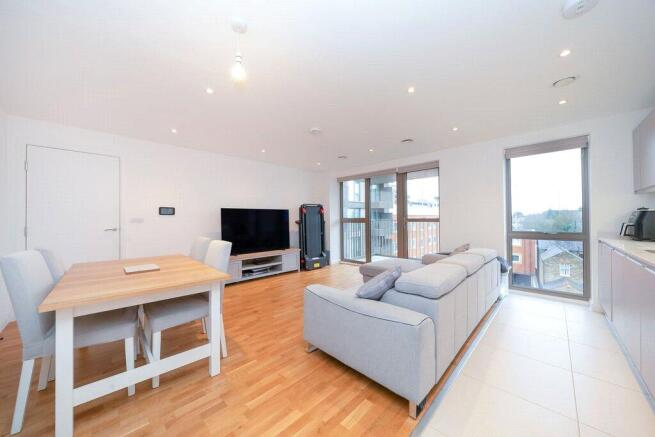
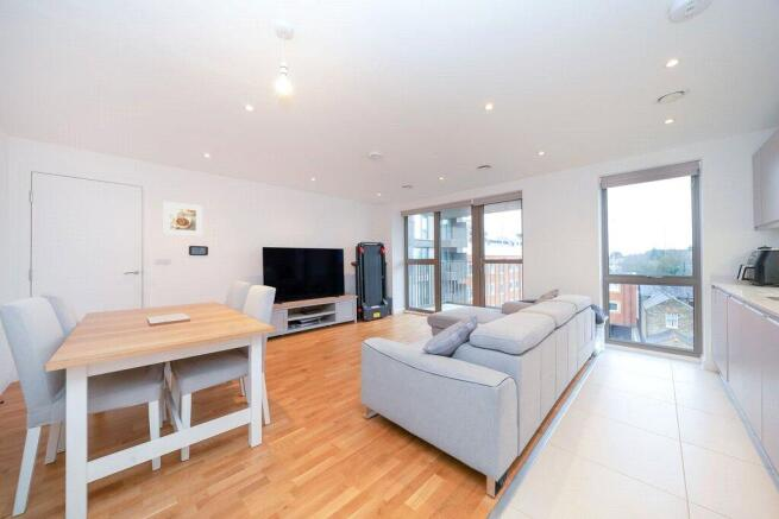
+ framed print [162,201,203,238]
